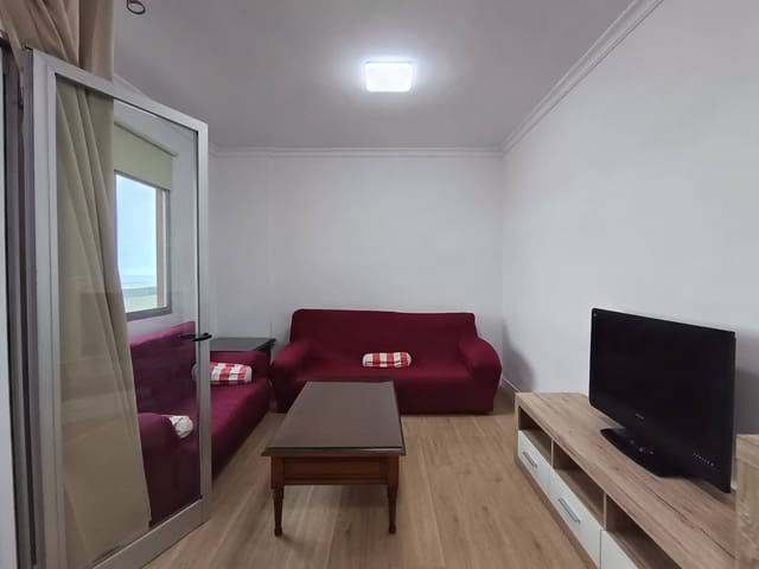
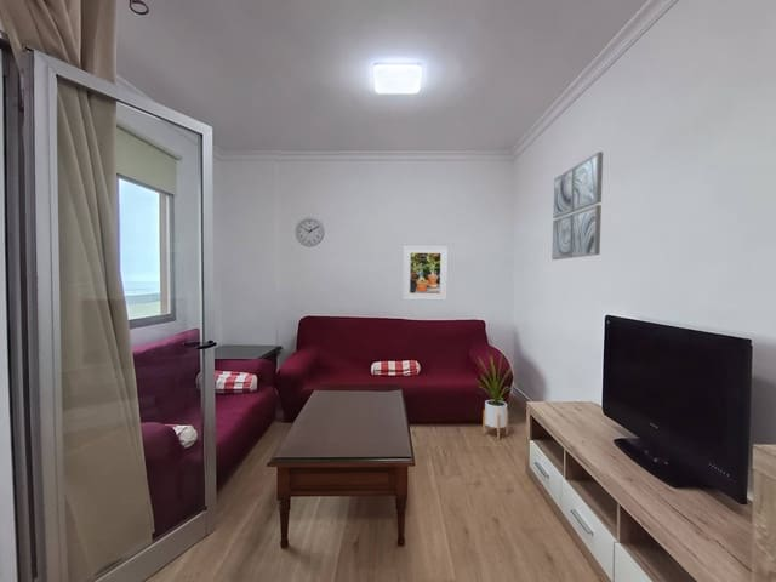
+ wall art [550,150,604,261]
+ house plant [474,350,519,440]
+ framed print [401,245,450,302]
+ wall clock [293,216,325,247]
